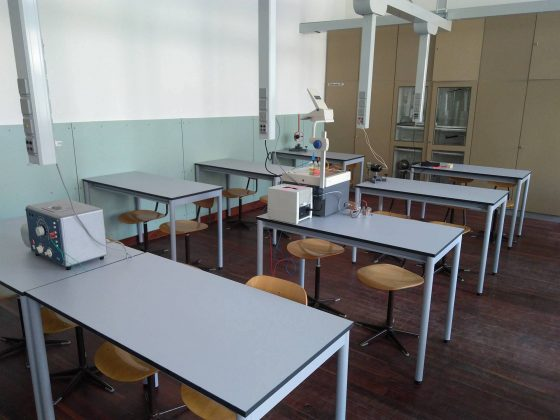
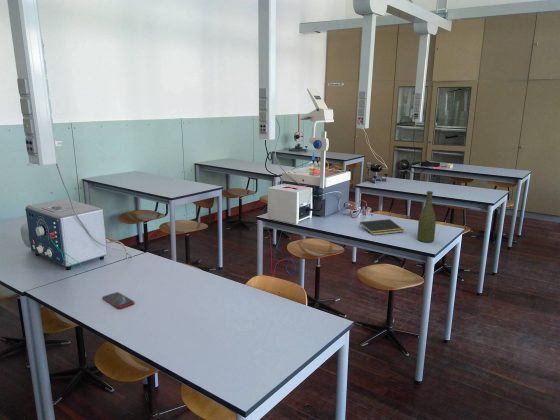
+ smartphone [101,291,136,309]
+ bottle [416,190,437,243]
+ notepad [358,218,405,236]
